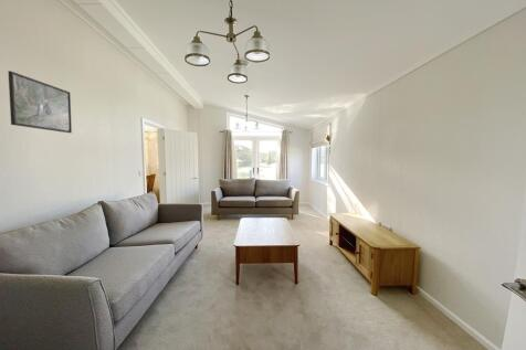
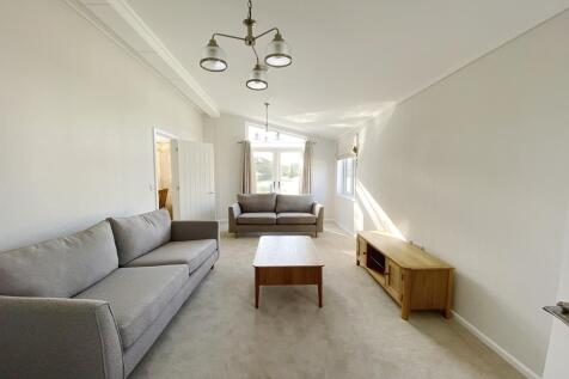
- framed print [7,70,73,134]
